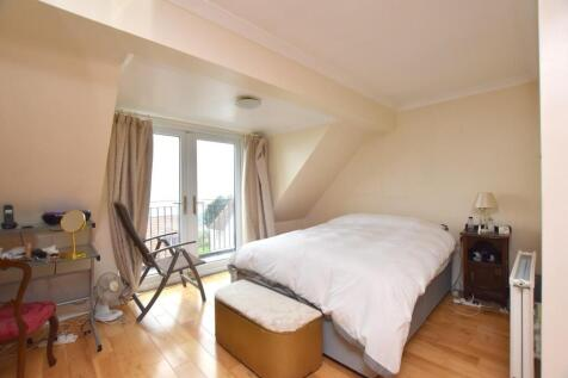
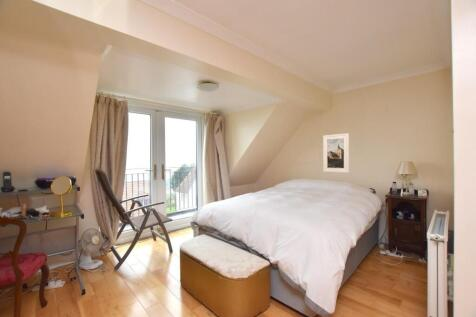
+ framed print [322,133,350,174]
